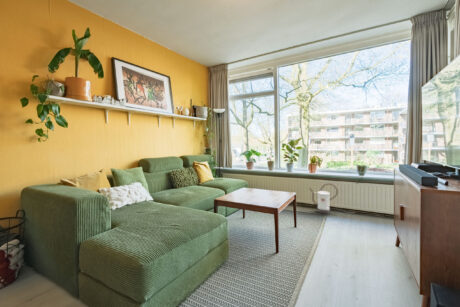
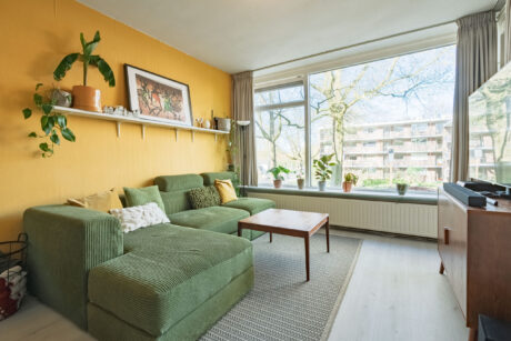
- watering can [308,183,339,215]
